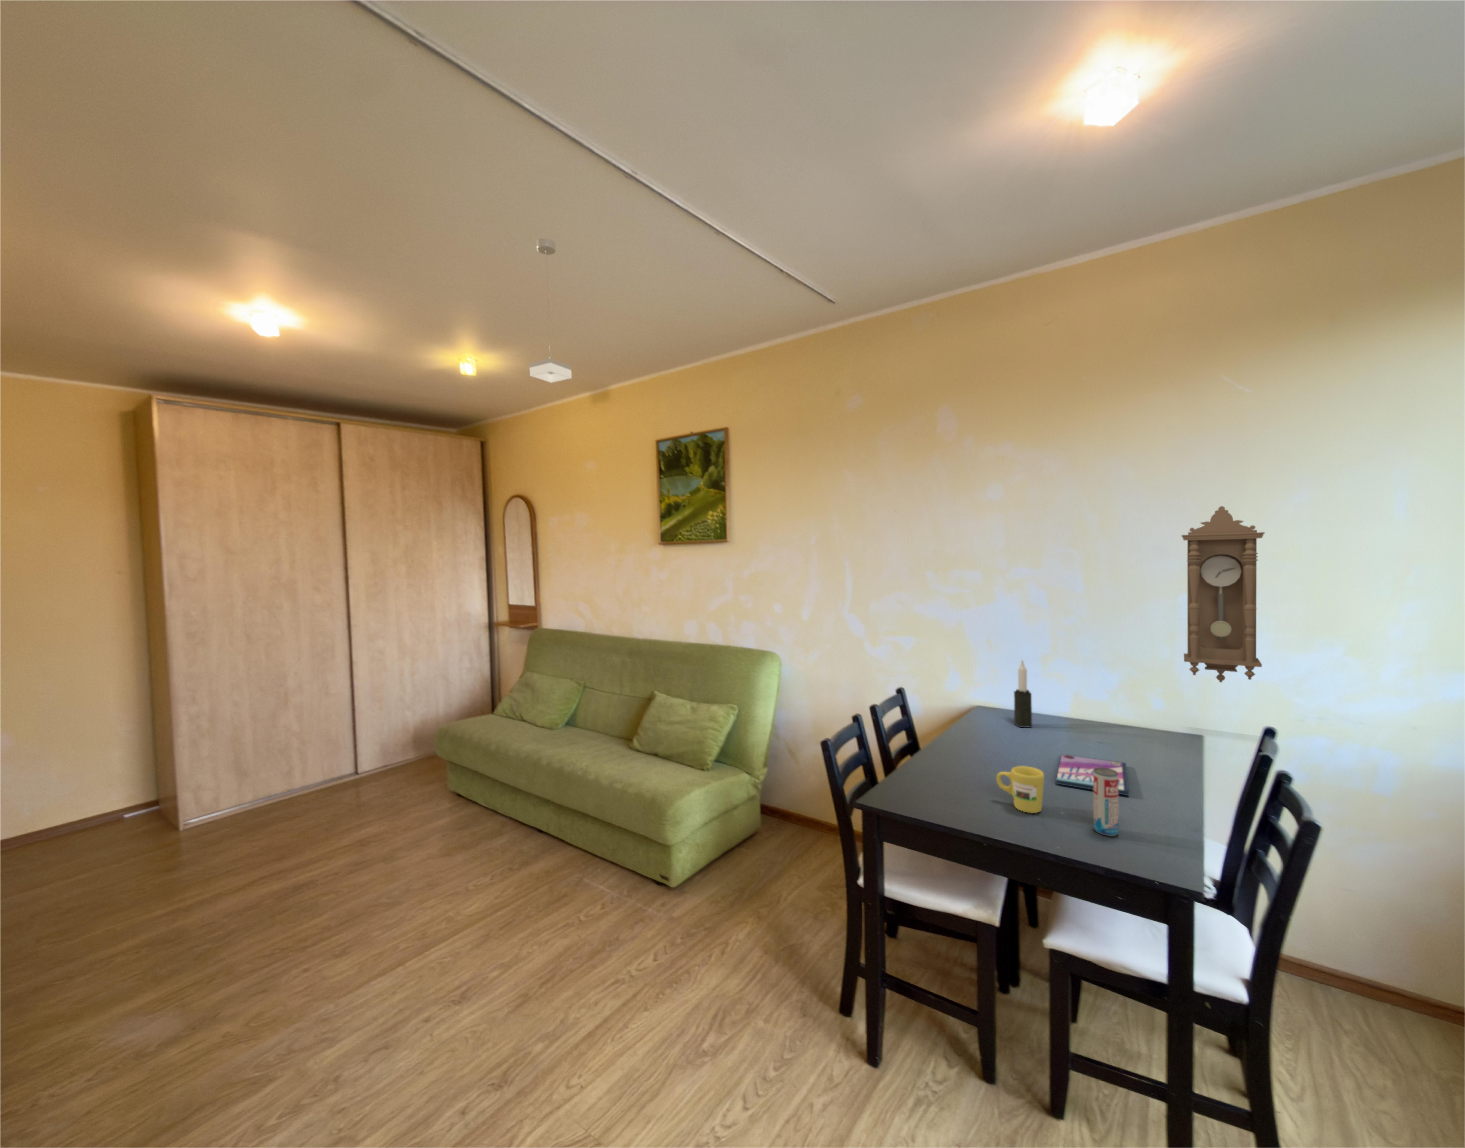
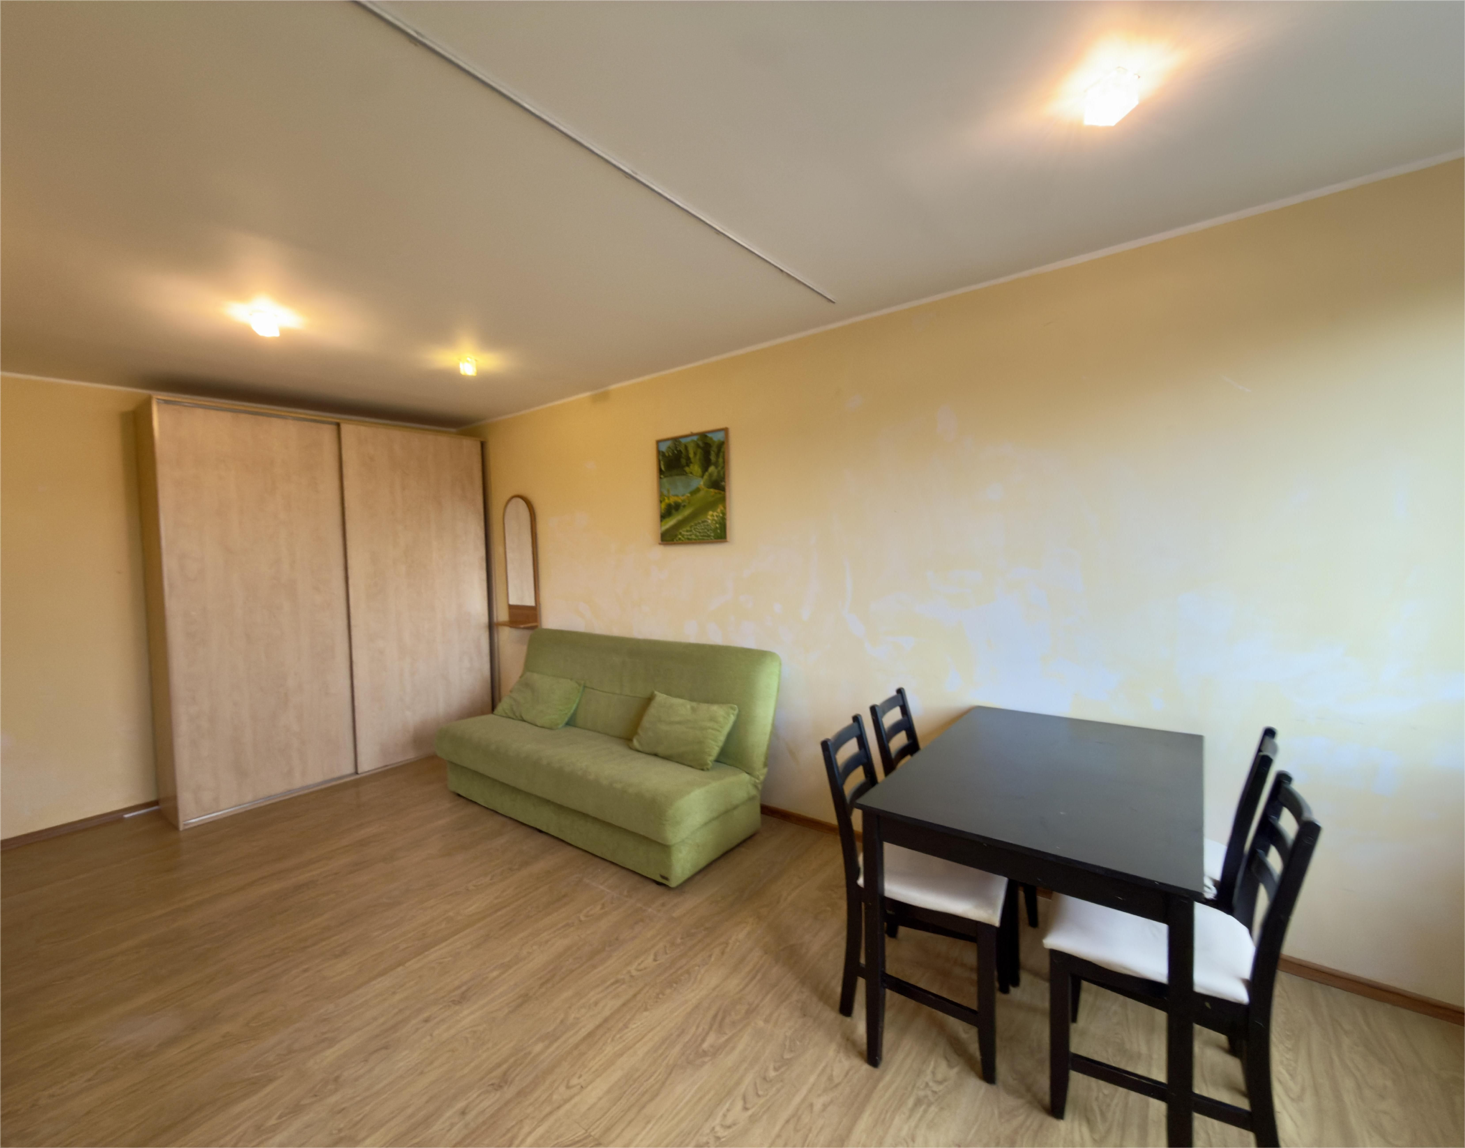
- pendulum clock [1181,506,1265,683]
- video game case [1056,754,1130,796]
- candle [1013,659,1032,728]
- pendant lamp [529,238,572,383]
- mug [996,766,1045,814]
- beverage can [1093,767,1119,836]
